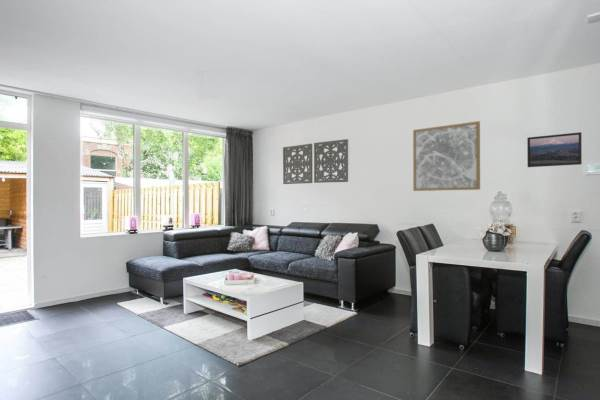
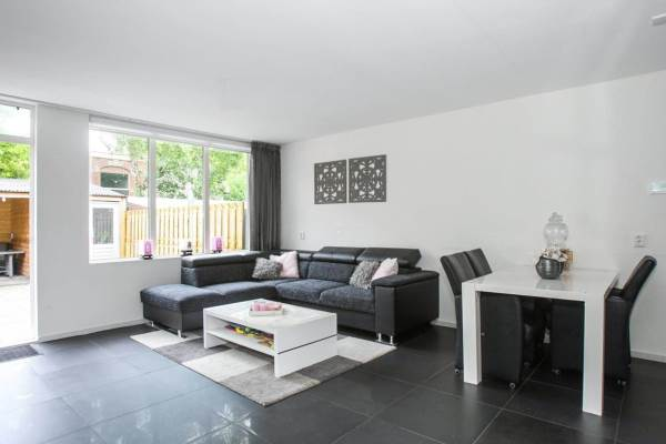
- wall art [412,120,481,192]
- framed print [526,131,583,168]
